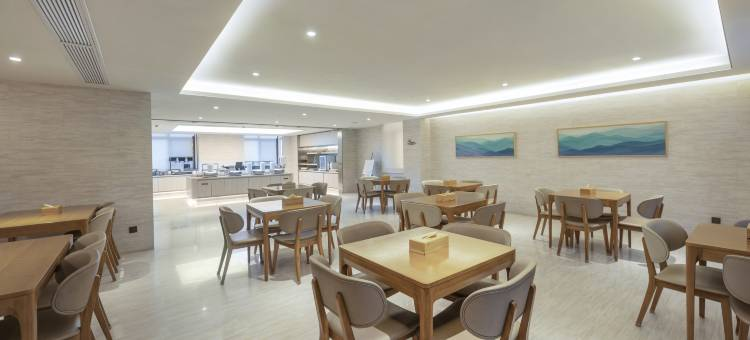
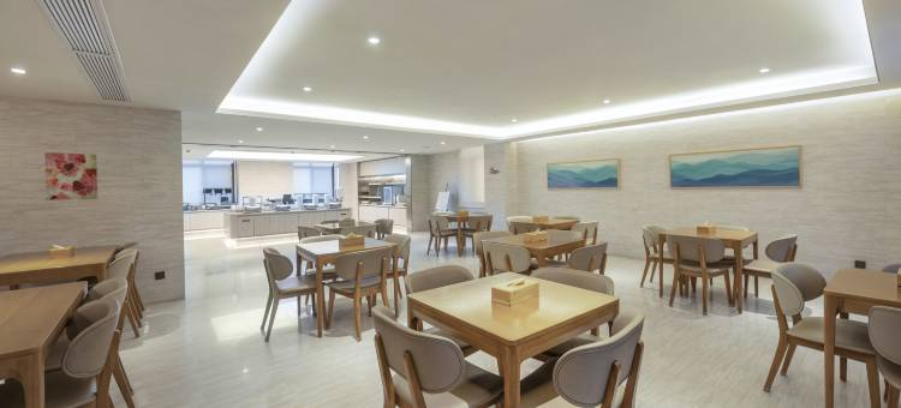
+ wall art [44,151,99,200]
